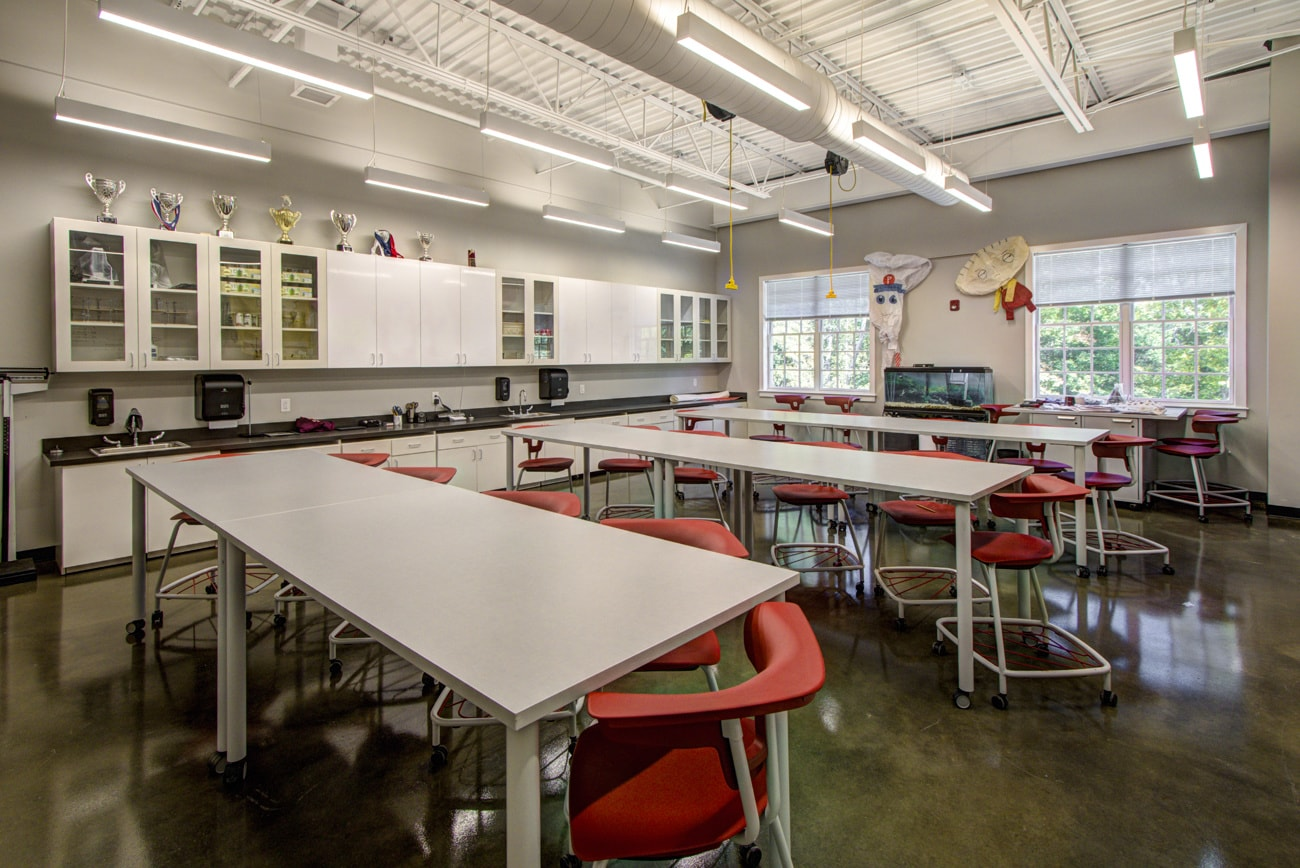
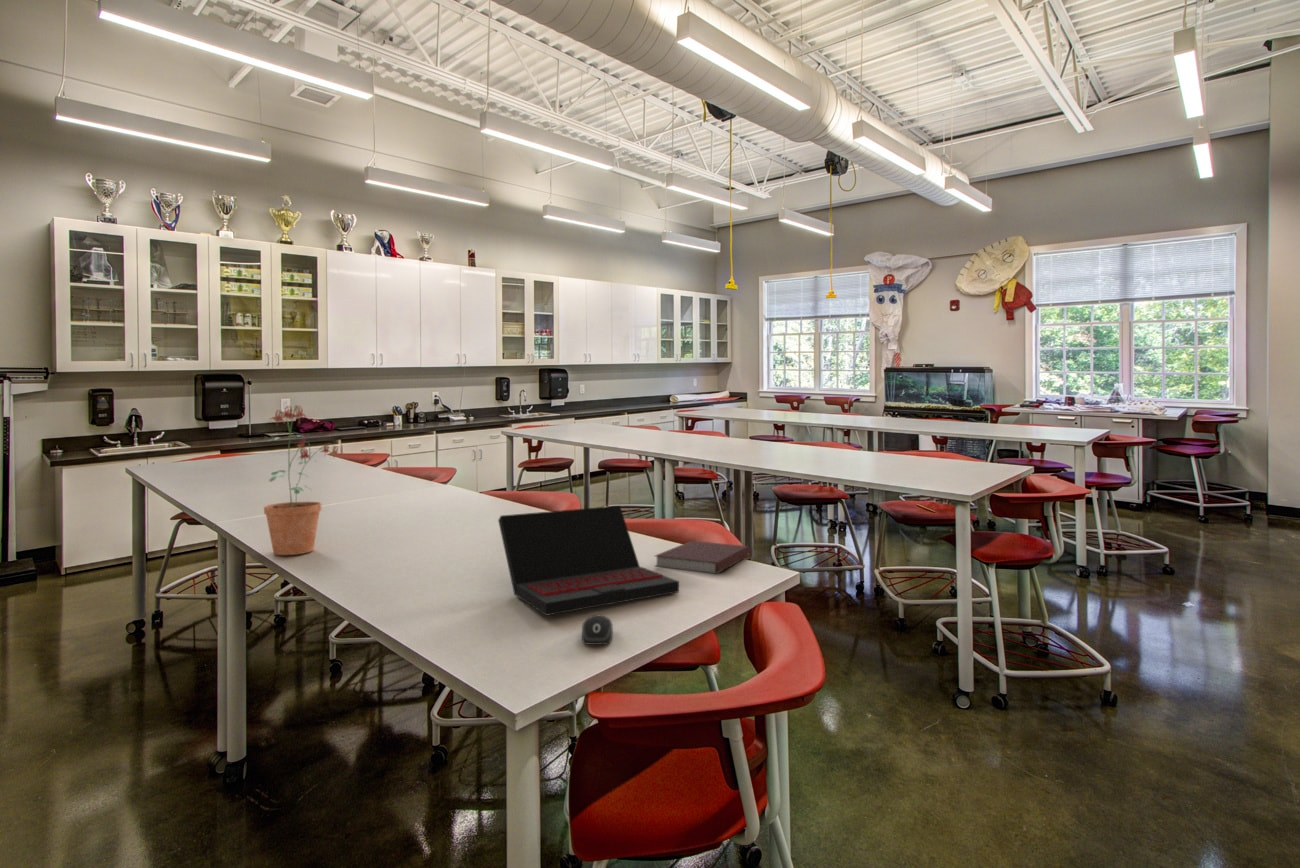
+ notebook [654,540,750,575]
+ potted plant [263,404,340,556]
+ computer mouse [581,614,614,646]
+ laptop [497,505,680,617]
